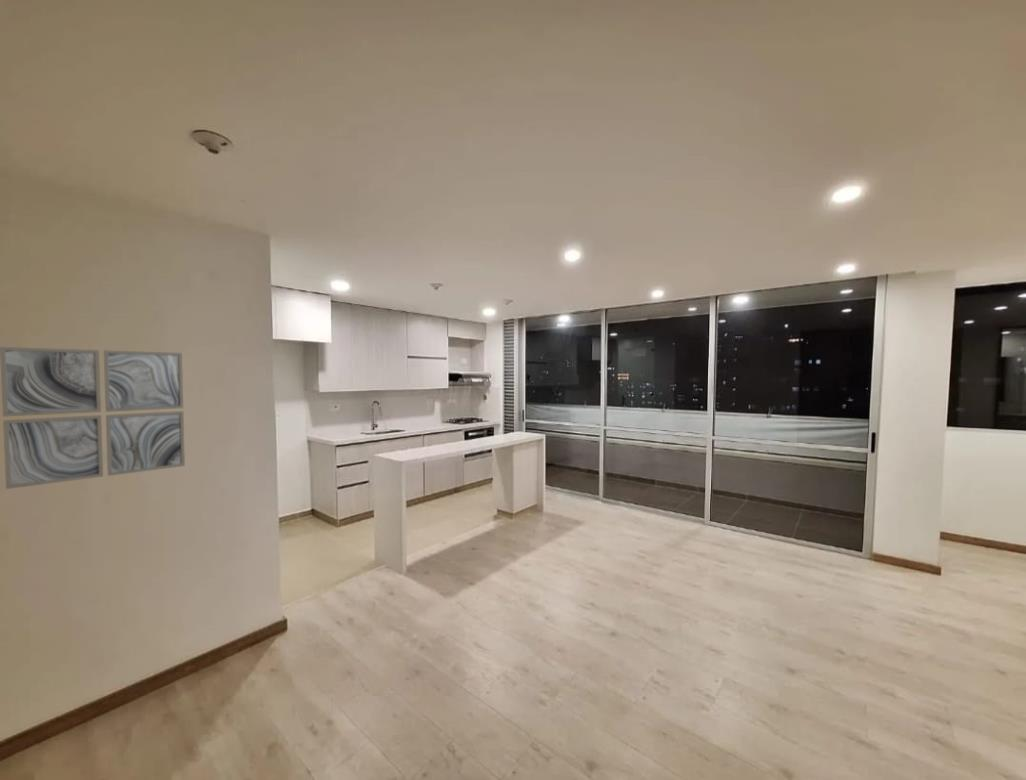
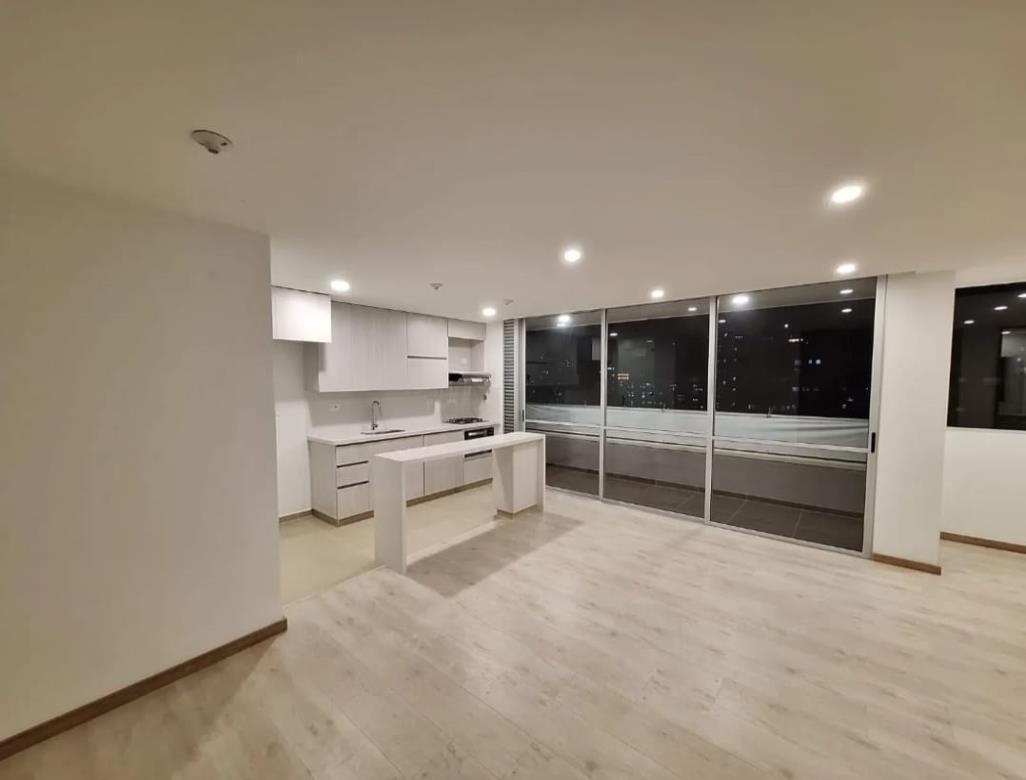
- wall art [0,346,186,490]
